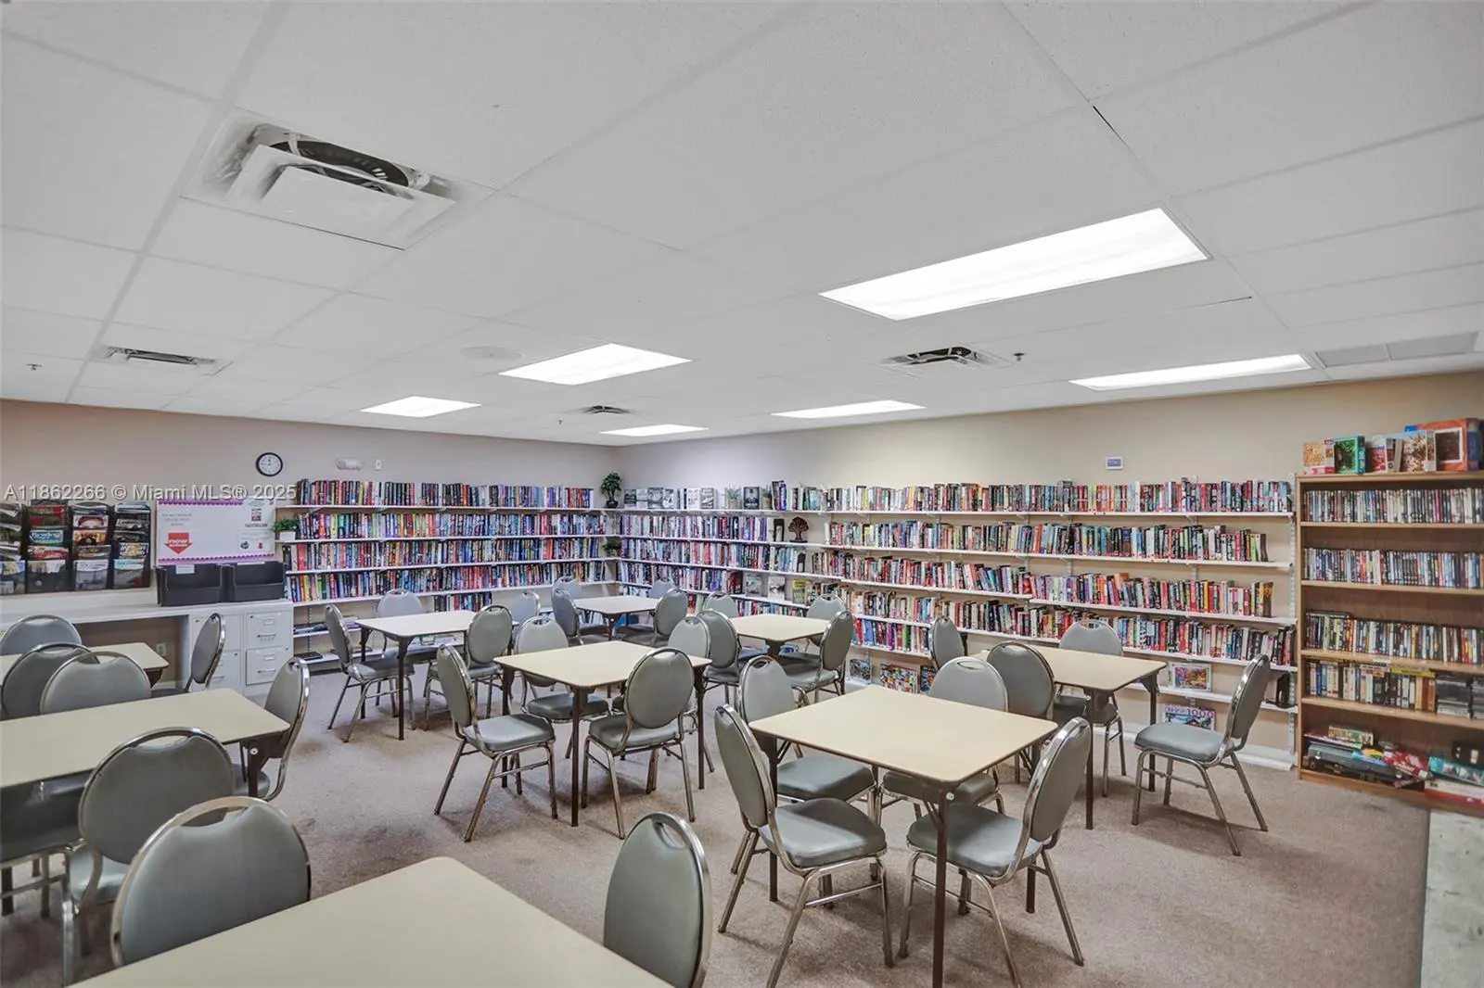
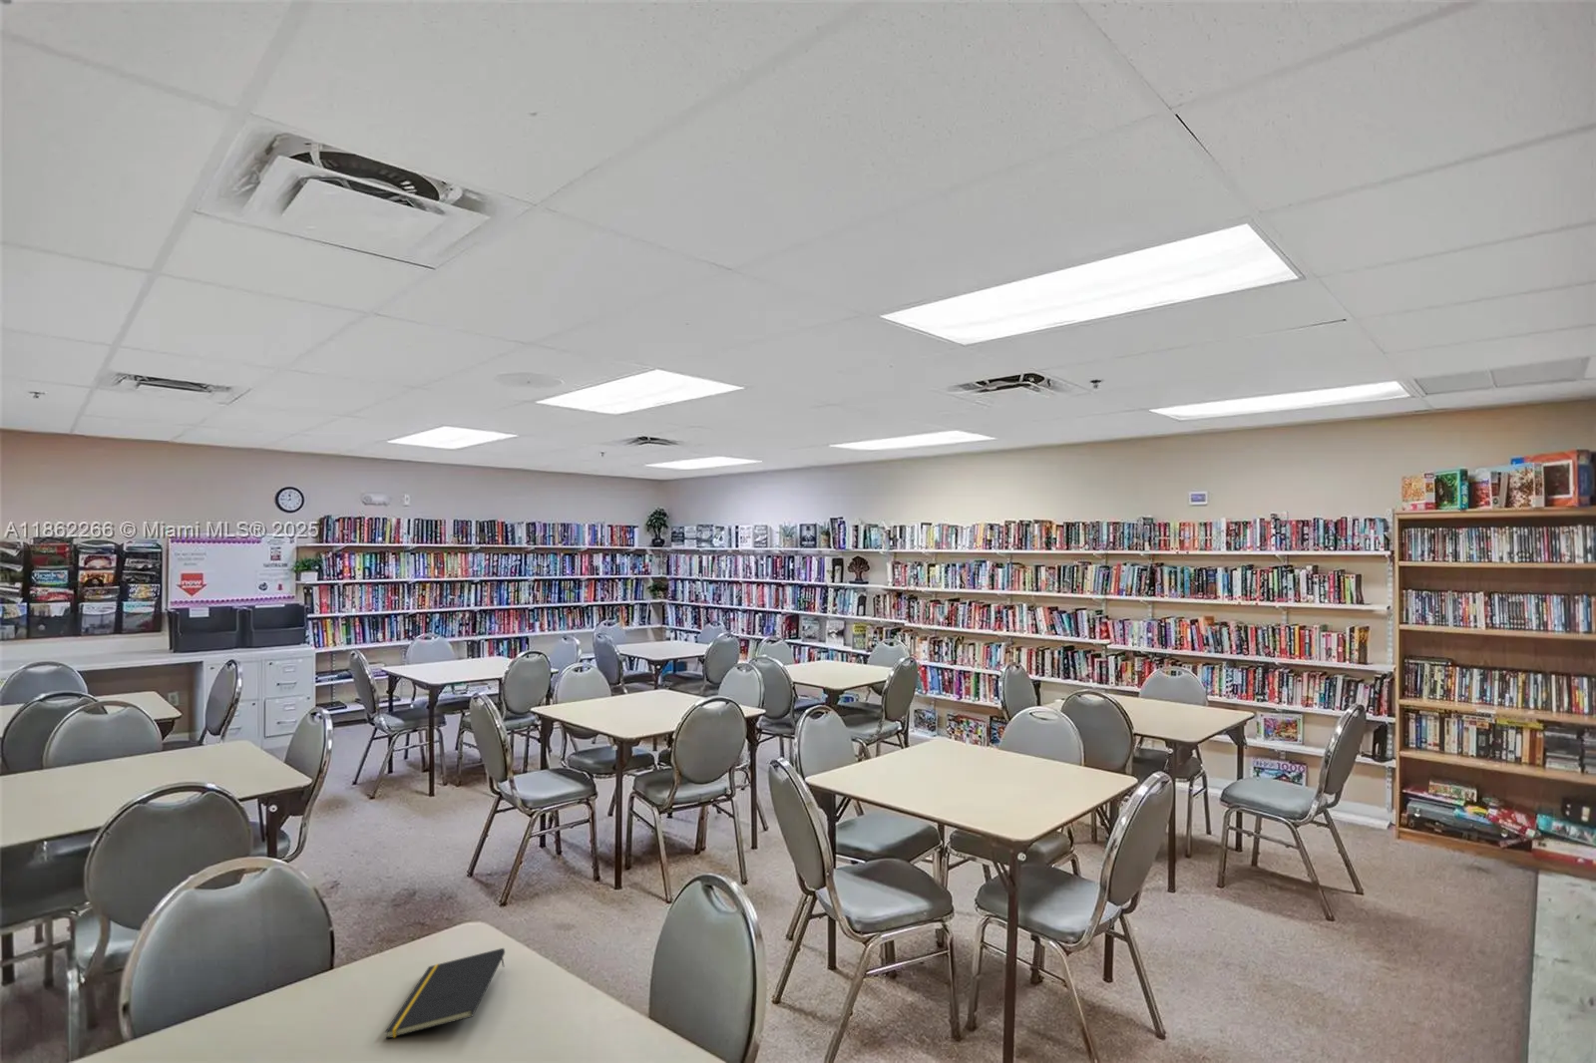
+ notepad [384,947,505,1040]
